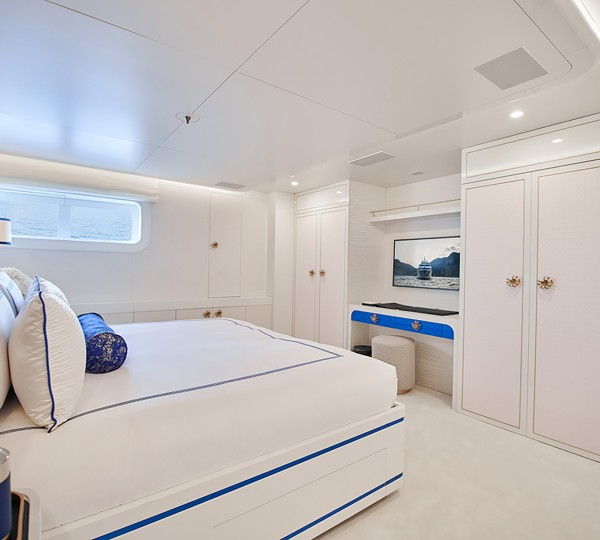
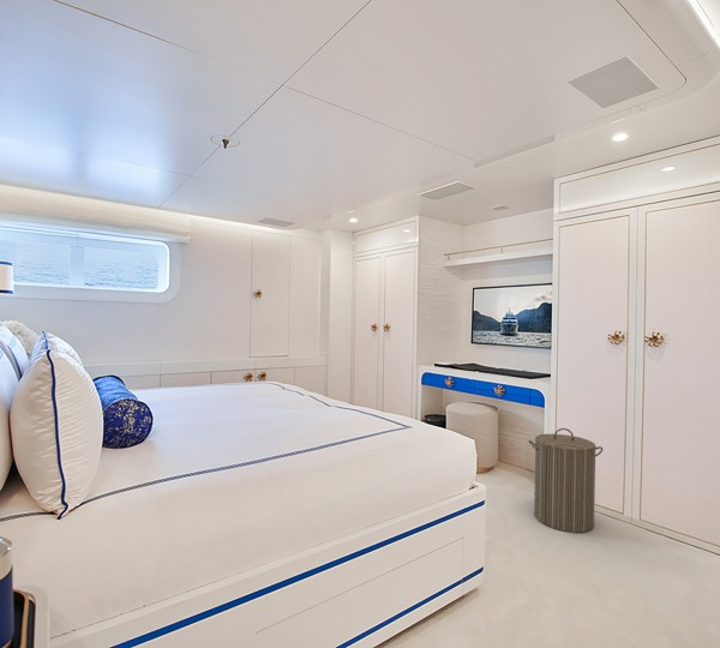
+ laundry hamper [528,427,604,534]
